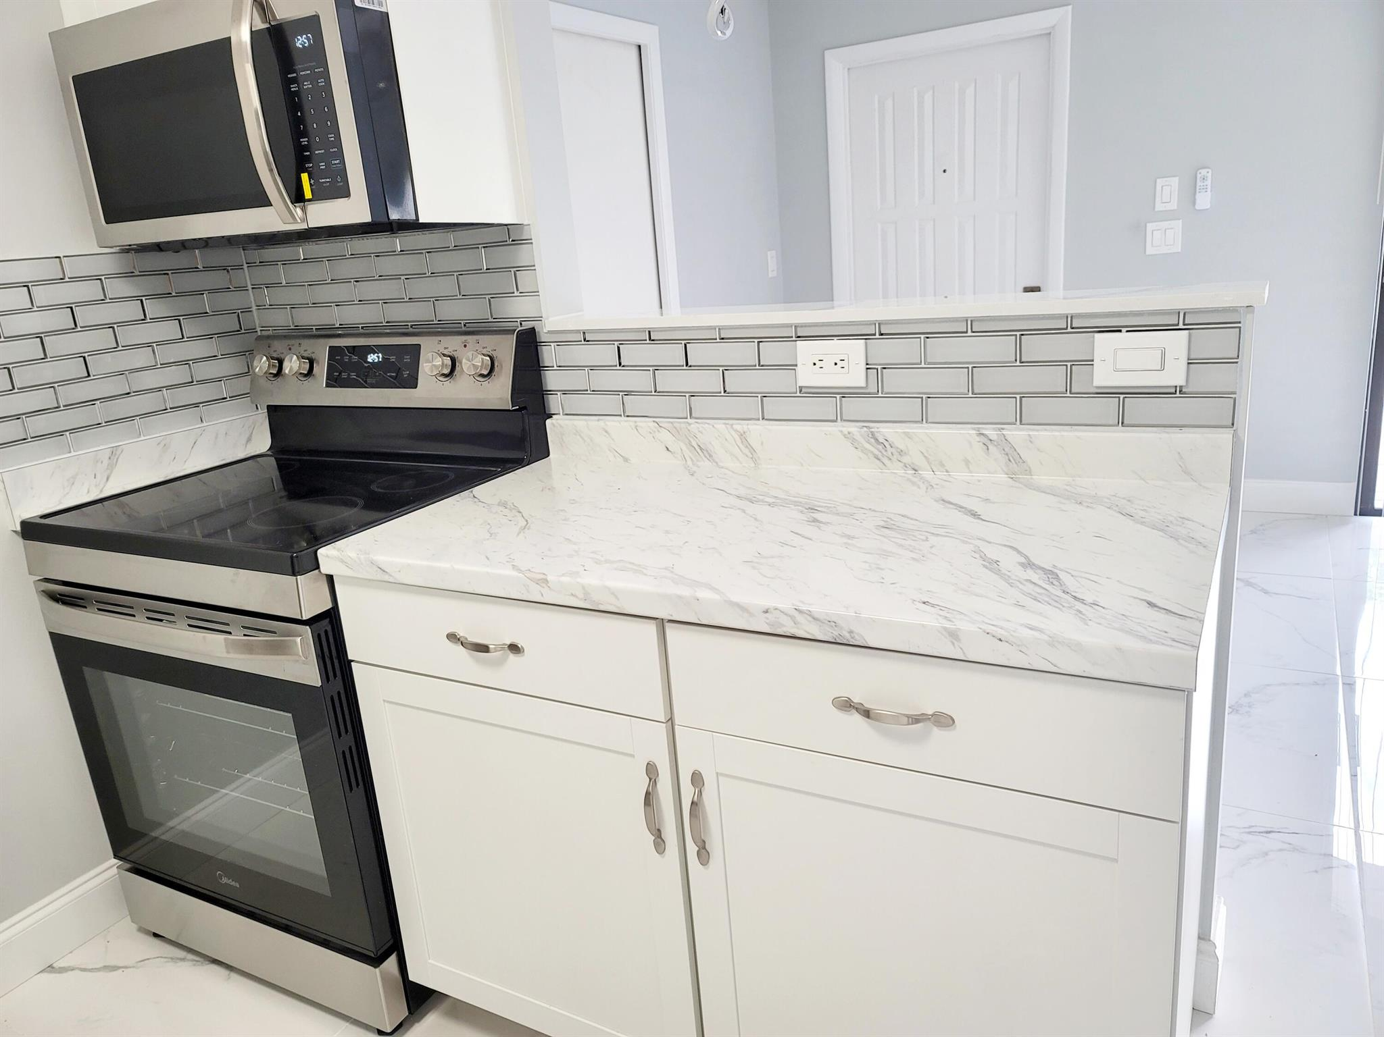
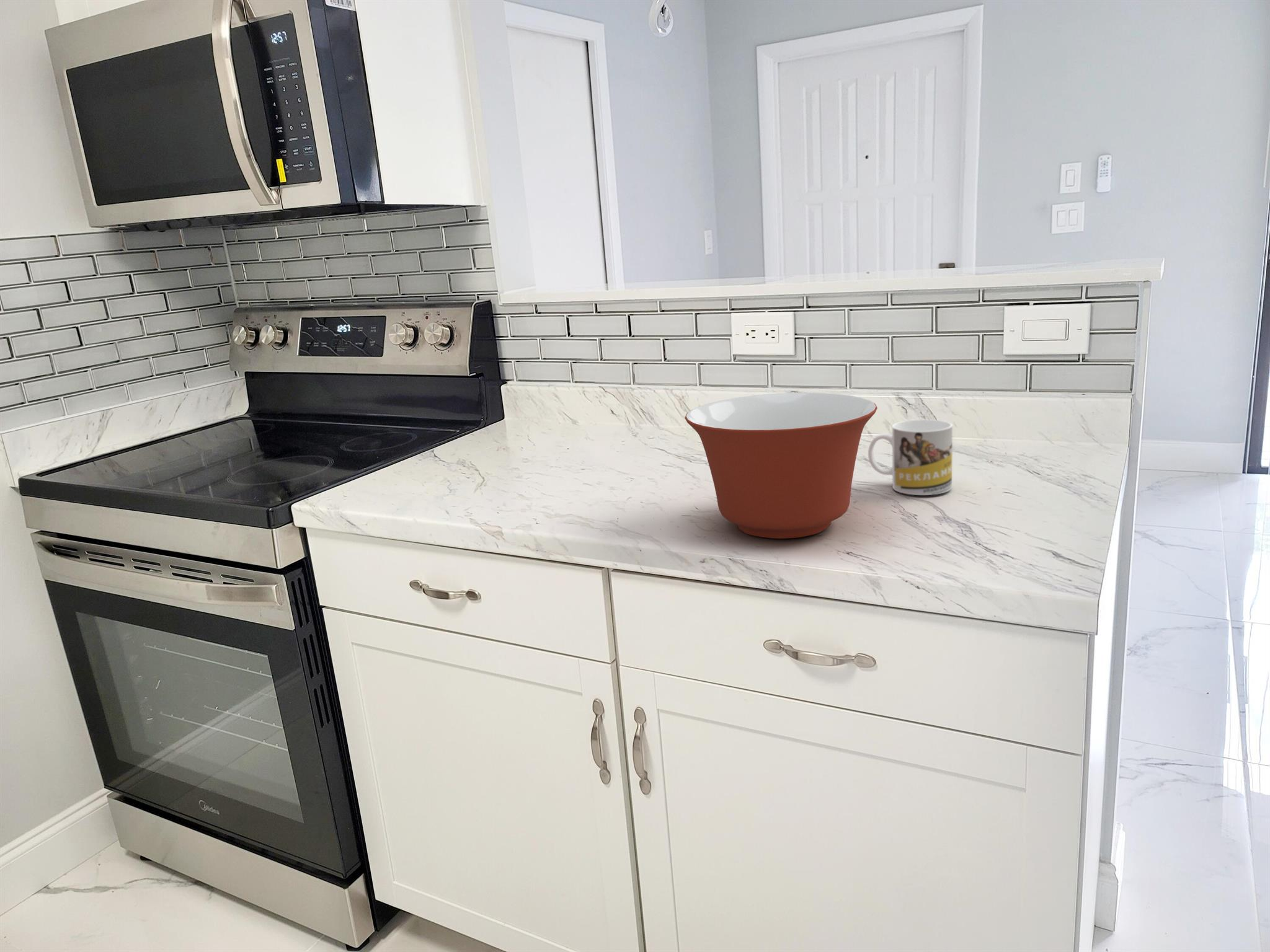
+ mixing bowl [685,392,878,539]
+ mug [868,419,953,496]
